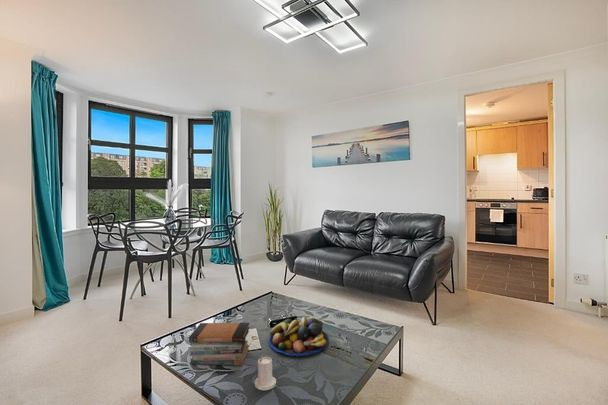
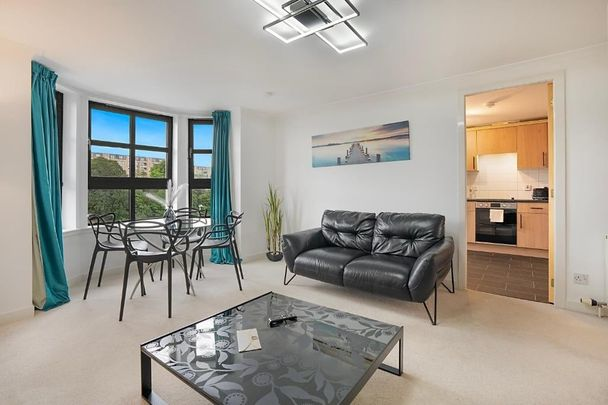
- fruit bowl [268,316,330,357]
- book stack [188,322,250,366]
- candle [254,356,277,391]
